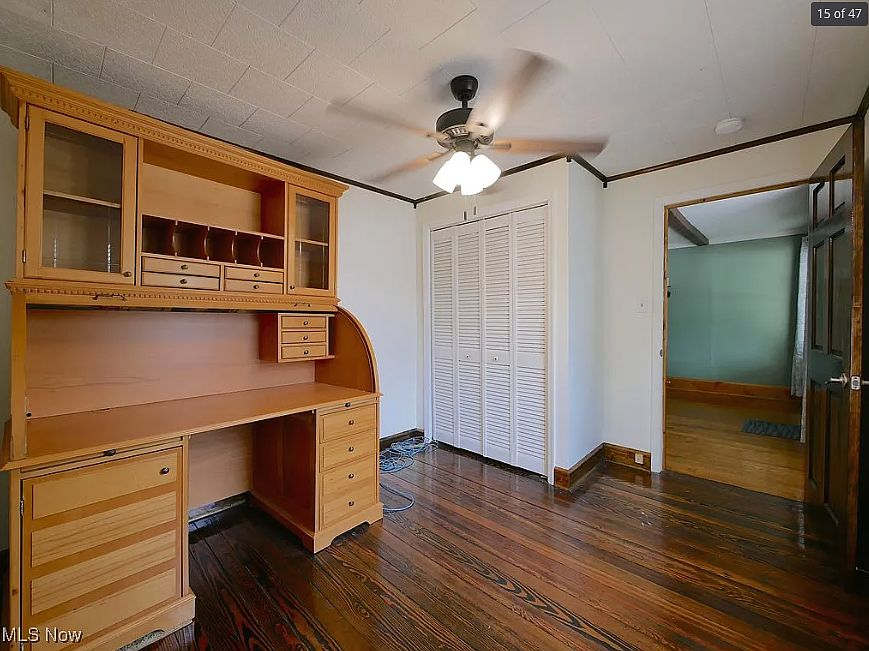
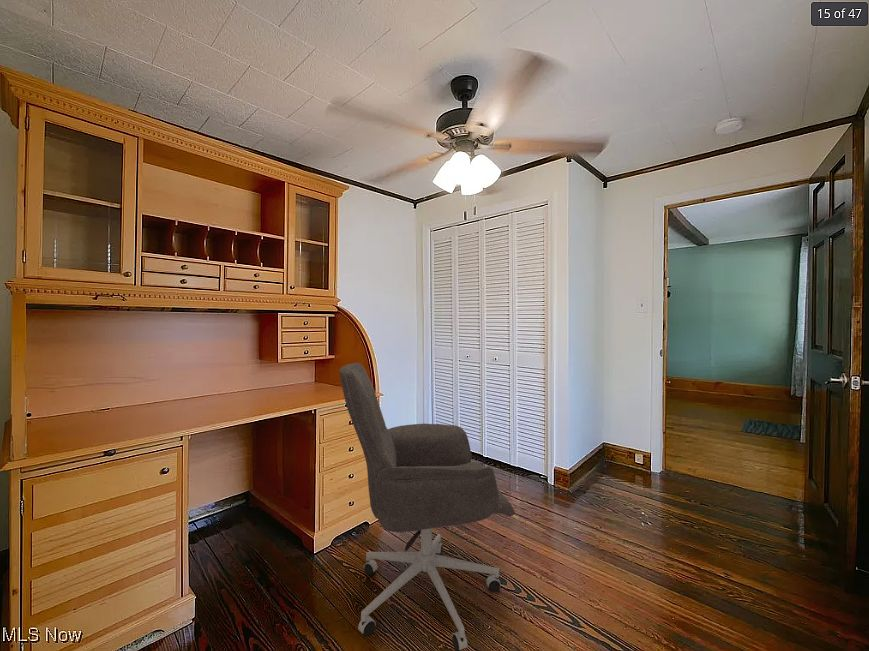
+ office chair [339,362,516,651]
